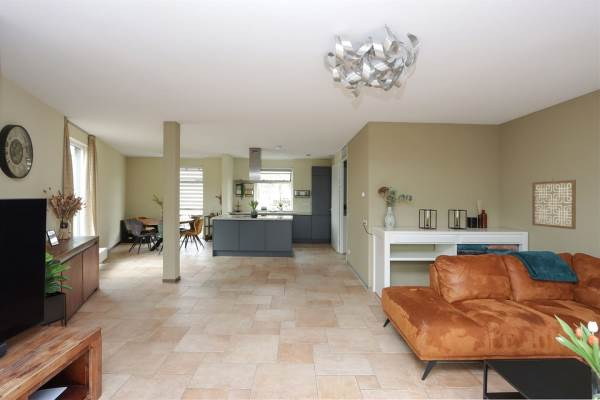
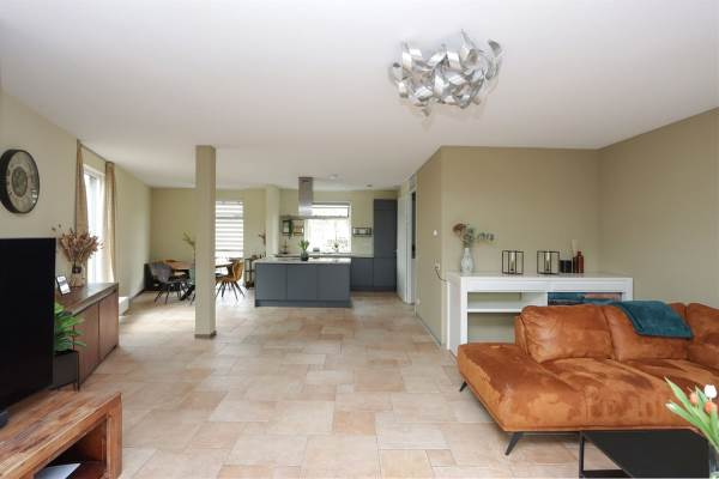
- wall art [531,179,577,230]
